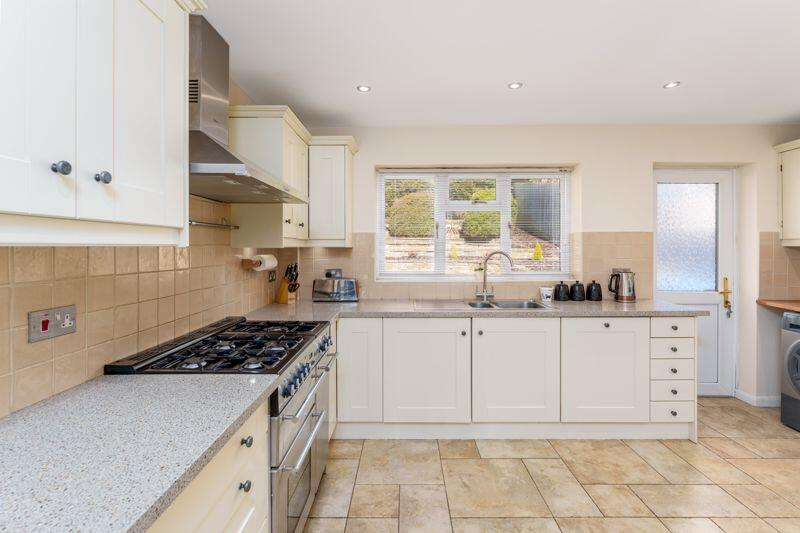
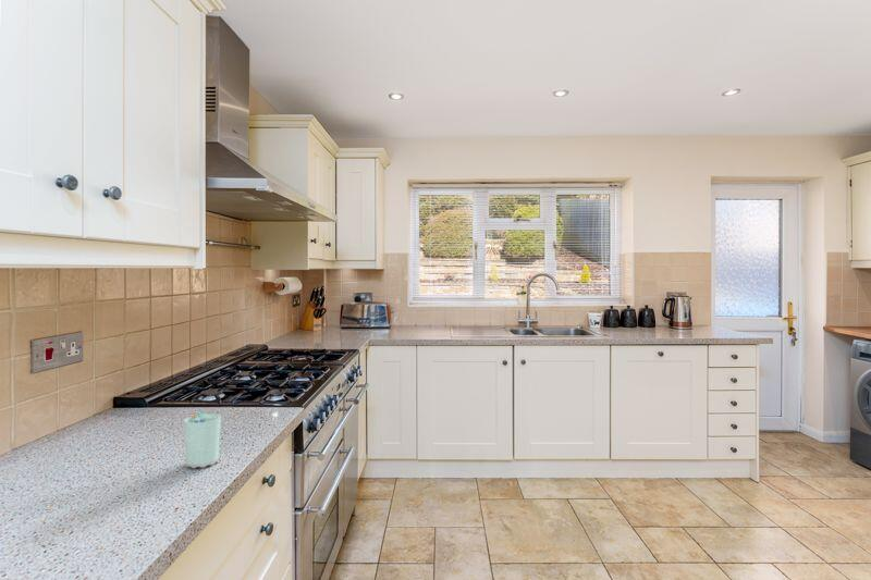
+ cup [183,410,222,469]
